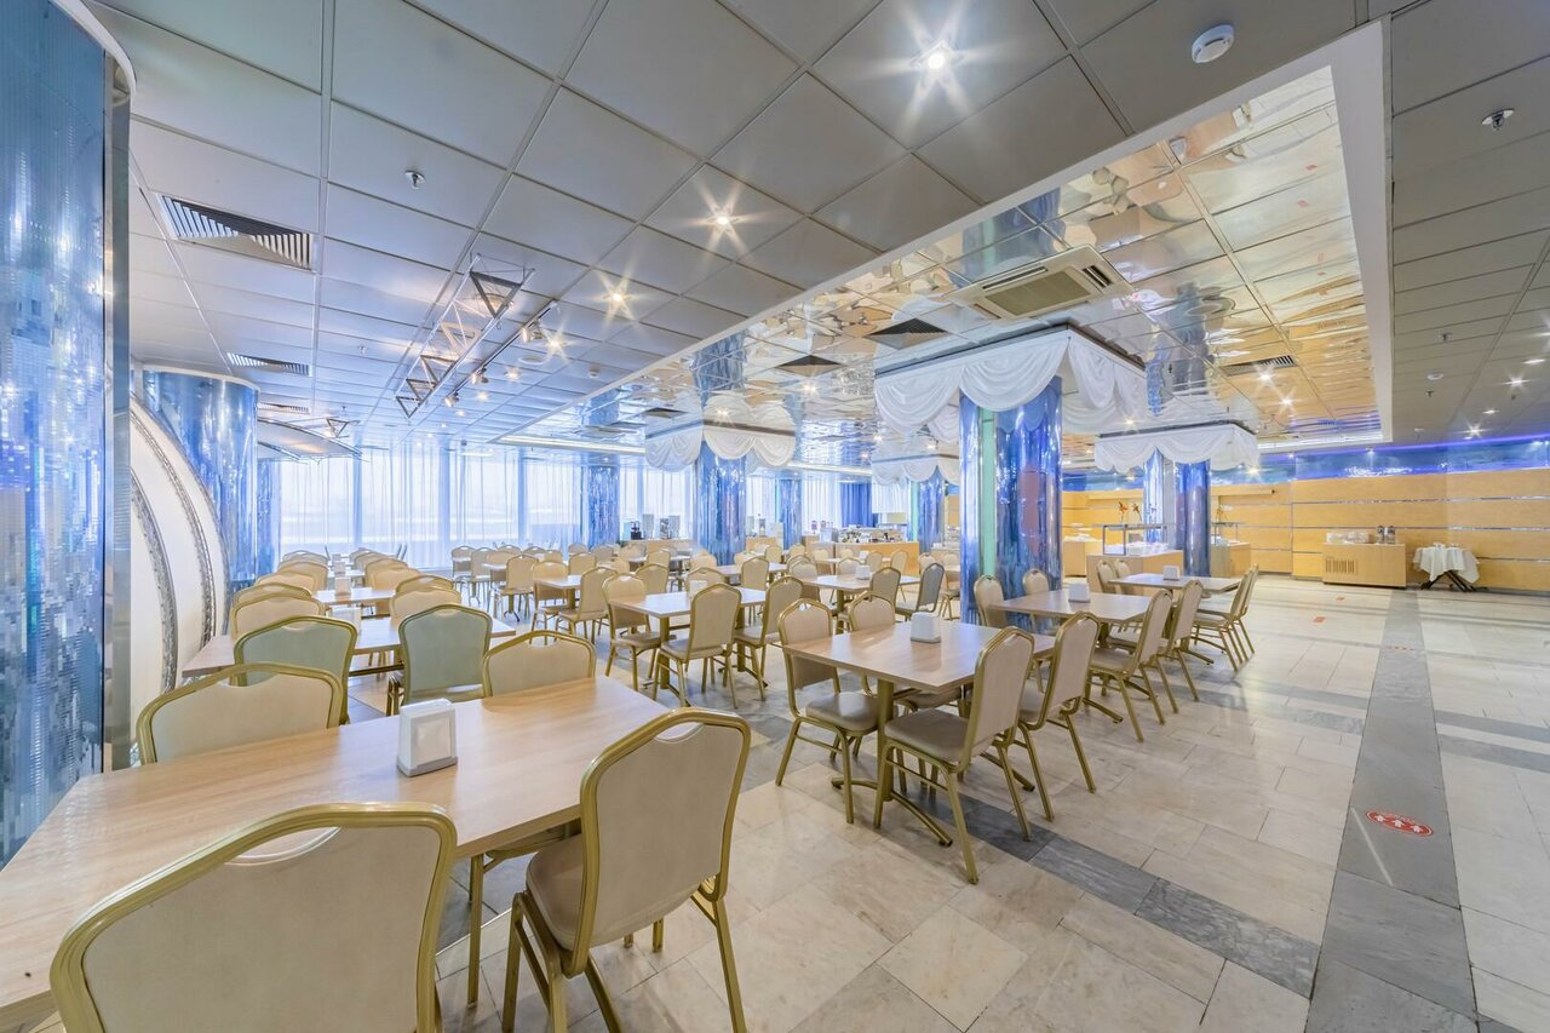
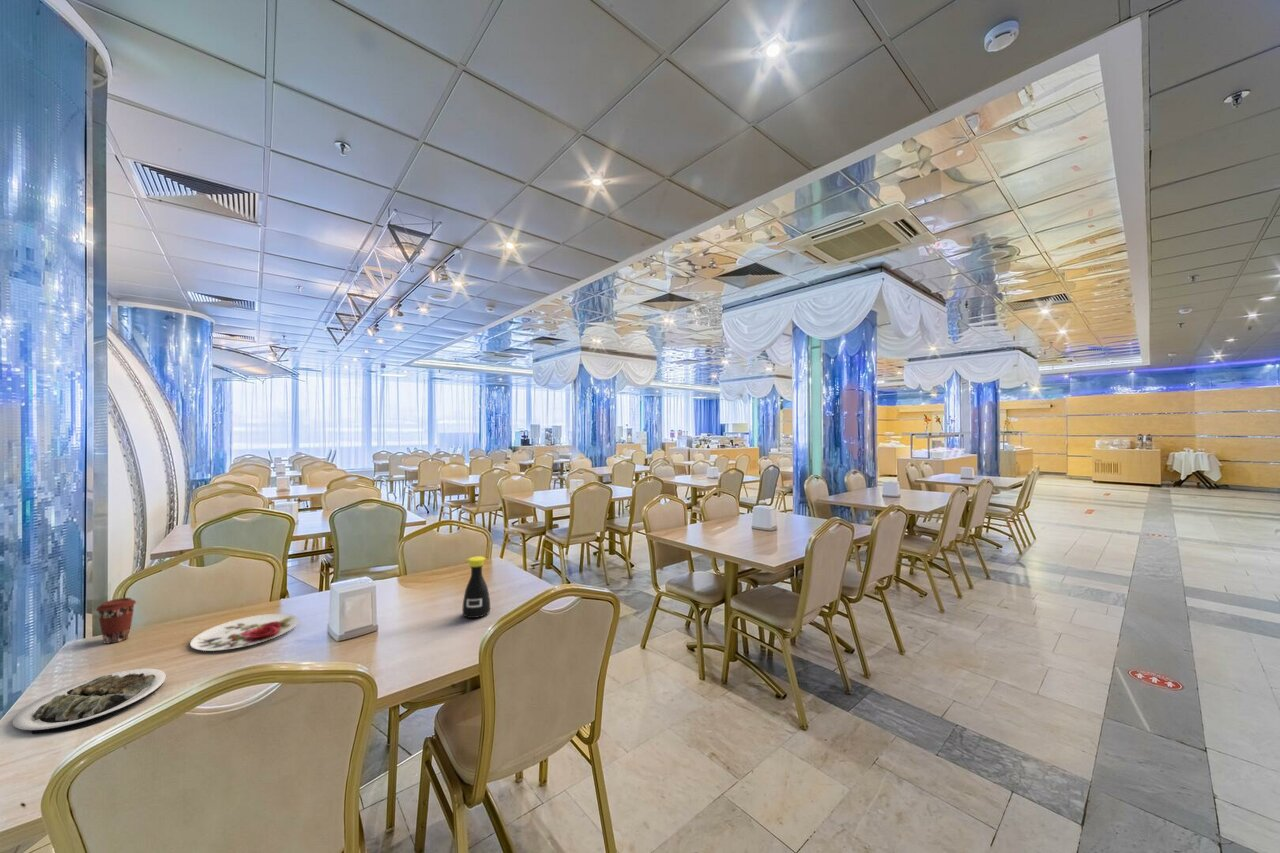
+ plate [189,613,300,652]
+ plate [12,668,167,735]
+ coffee cup [95,597,137,645]
+ bottle [461,555,491,619]
